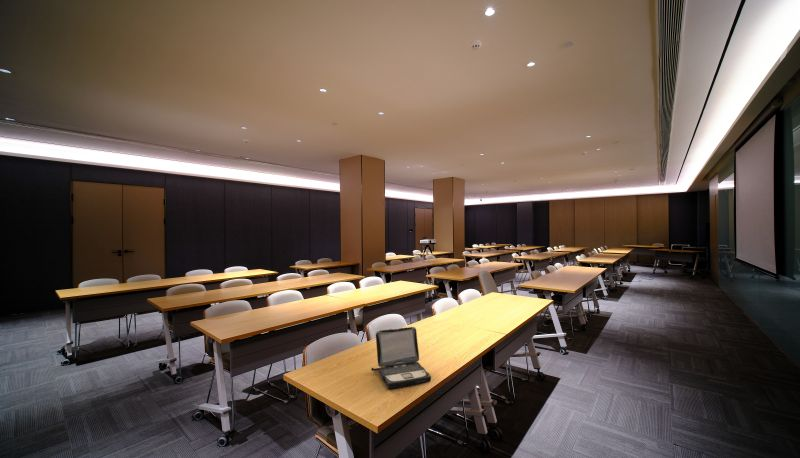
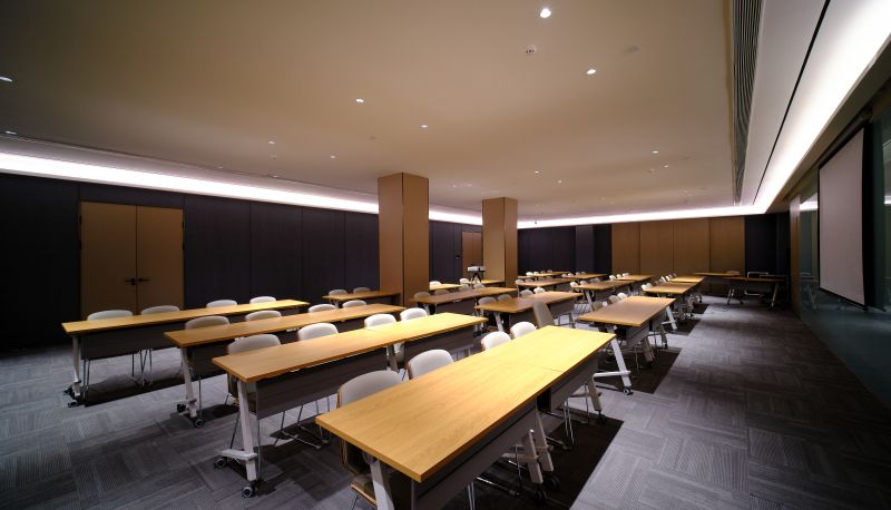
- laptop [370,326,432,390]
